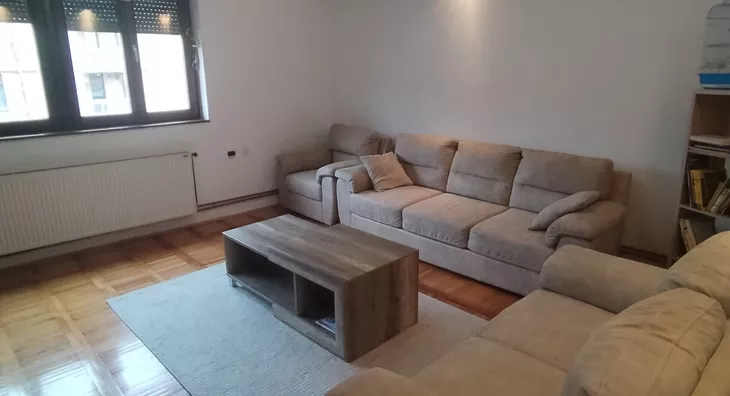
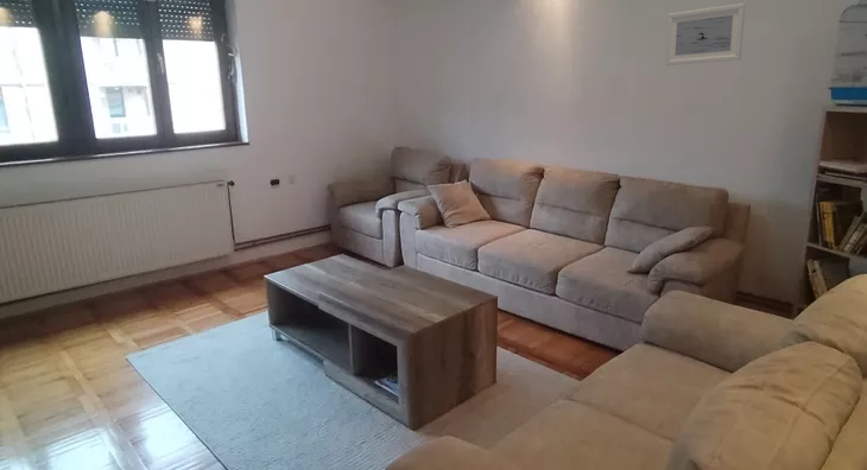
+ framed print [665,2,746,66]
